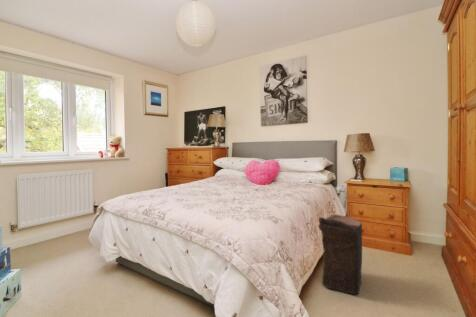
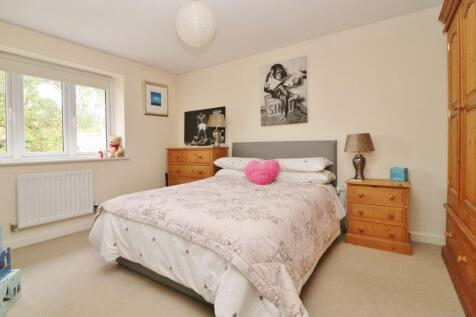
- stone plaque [317,214,363,295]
